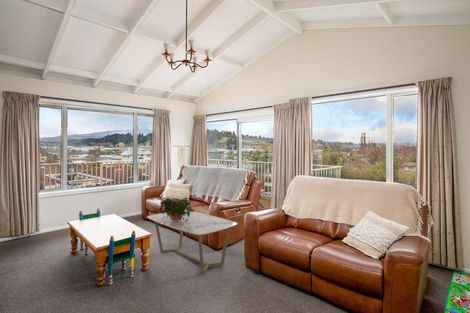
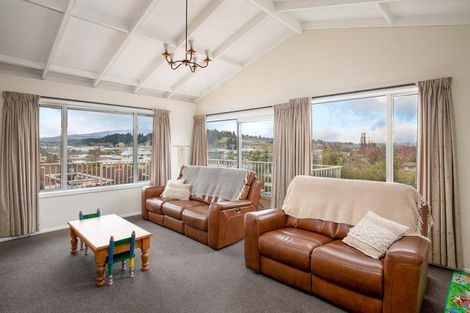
- potted plant [159,196,195,223]
- coffee table [146,210,238,275]
